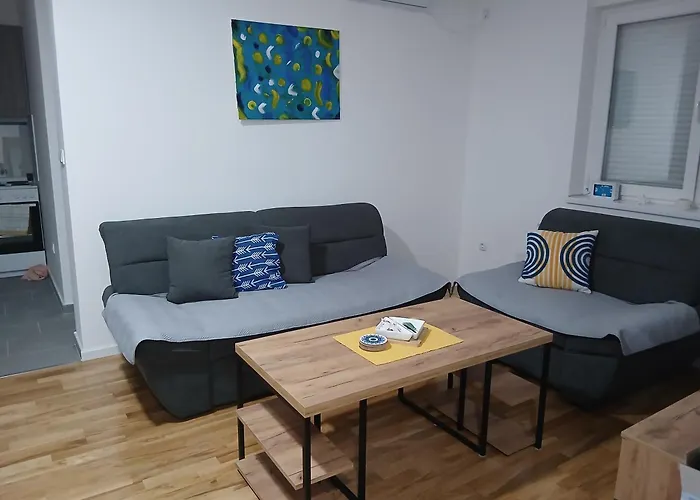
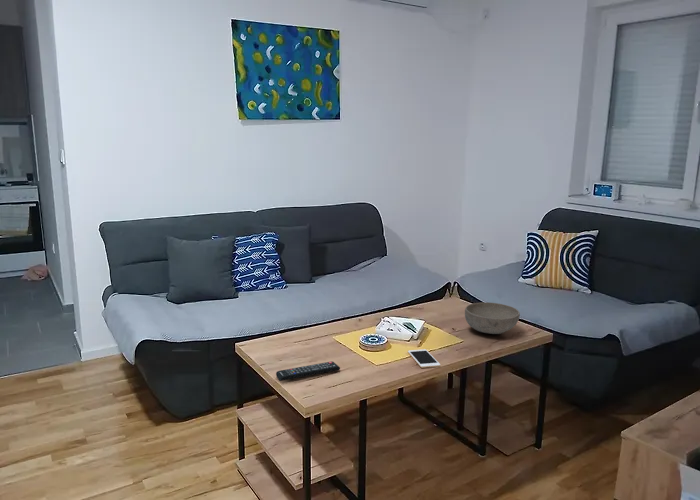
+ cell phone [407,348,441,369]
+ remote control [275,361,341,382]
+ bowl [464,301,521,335]
